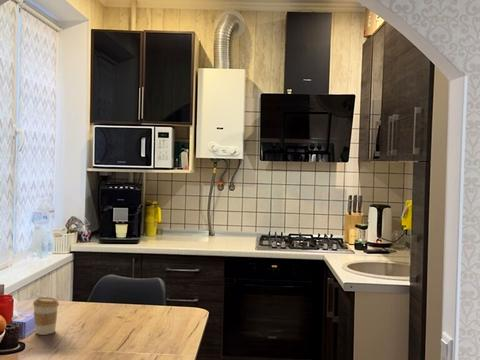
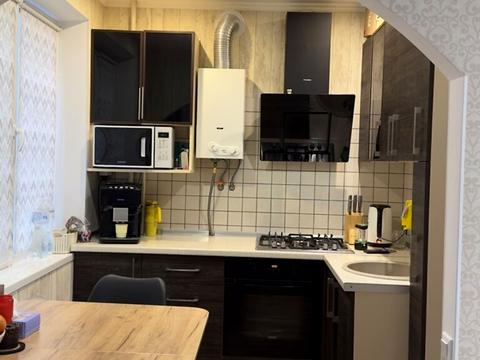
- coffee cup [32,296,60,336]
